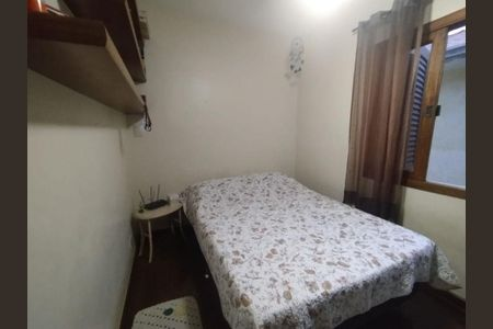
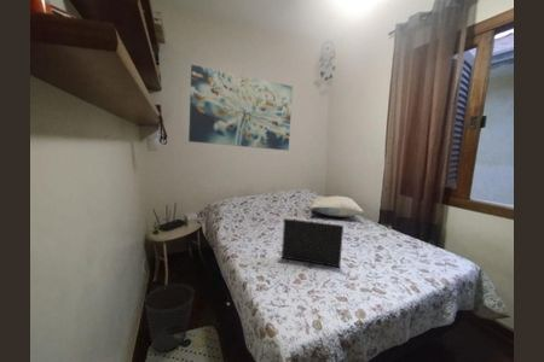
+ wastebasket [144,282,196,352]
+ pillow [308,194,364,218]
+ laptop [280,217,345,268]
+ wall art [187,64,294,152]
